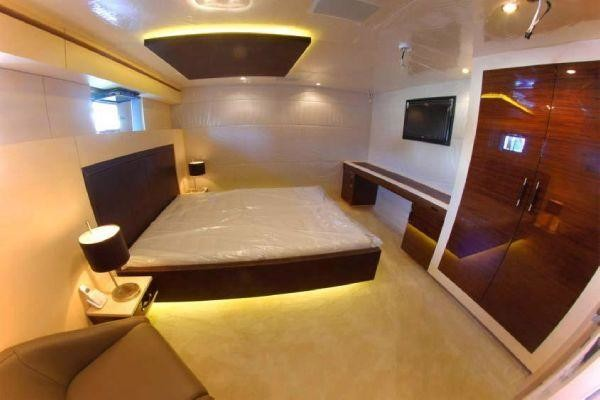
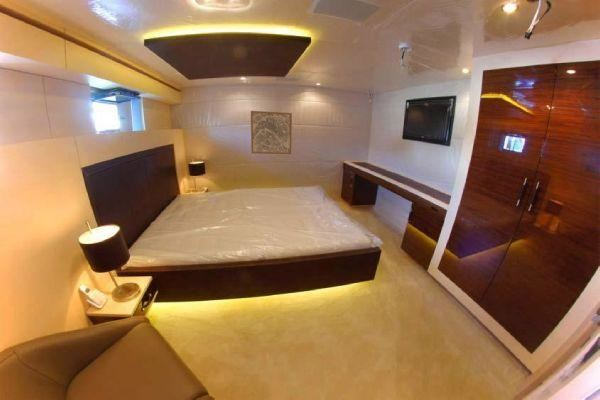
+ wall art [250,110,293,155]
